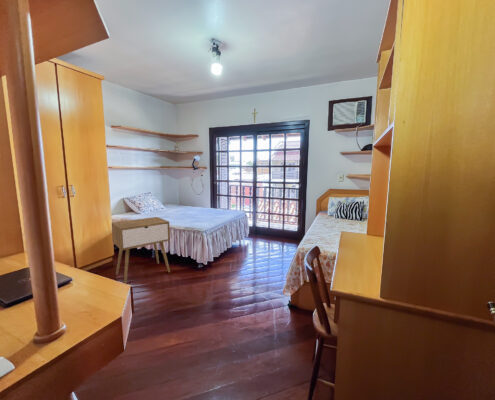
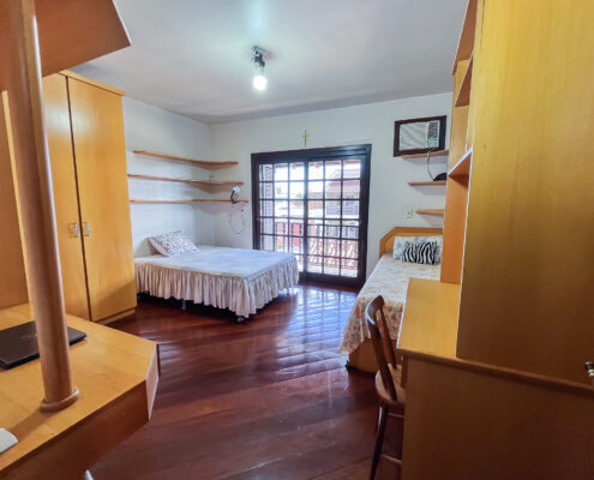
- nightstand [111,216,171,284]
